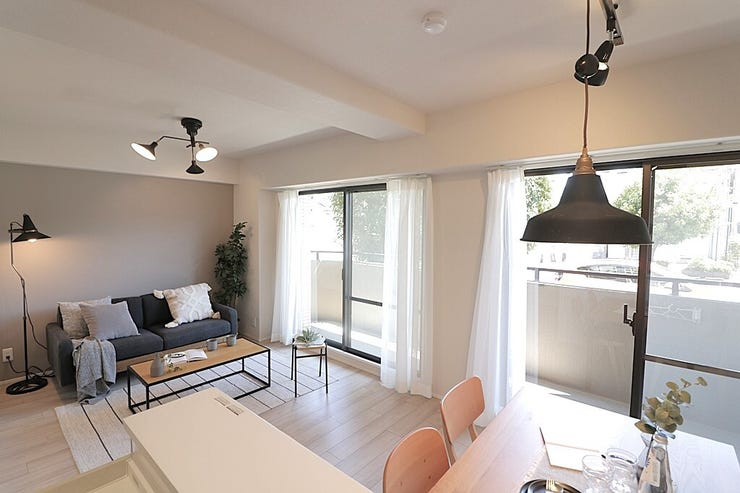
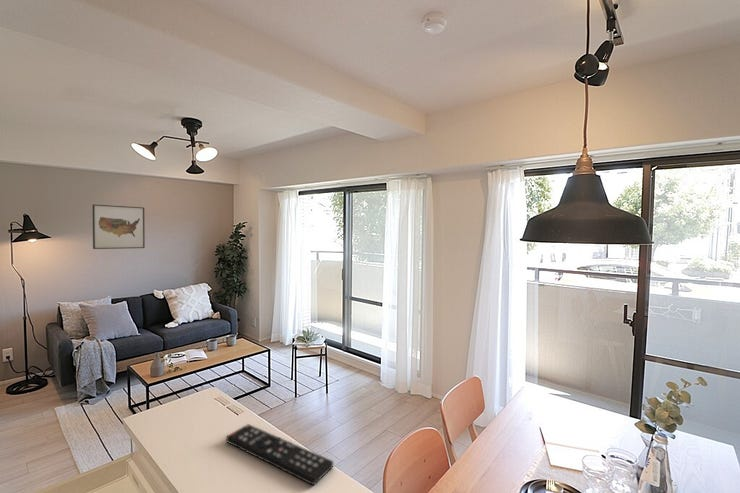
+ wall art [92,204,146,250]
+ remote control [225,423,334,487]
